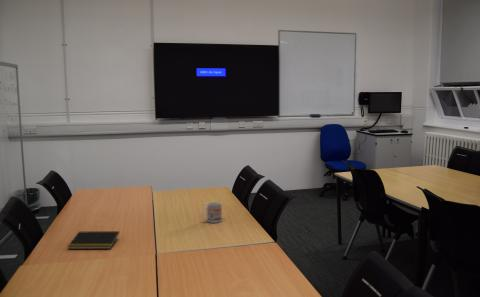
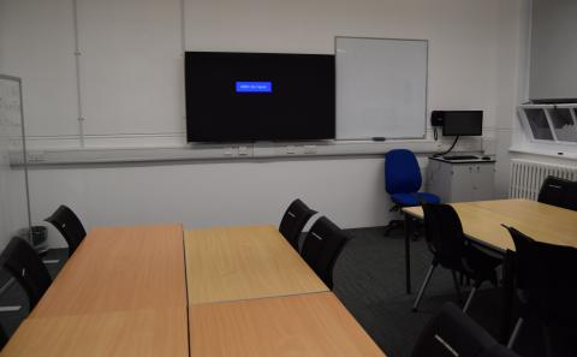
- notepad [67,230,120,250]
- mug [201,201,223,224]
